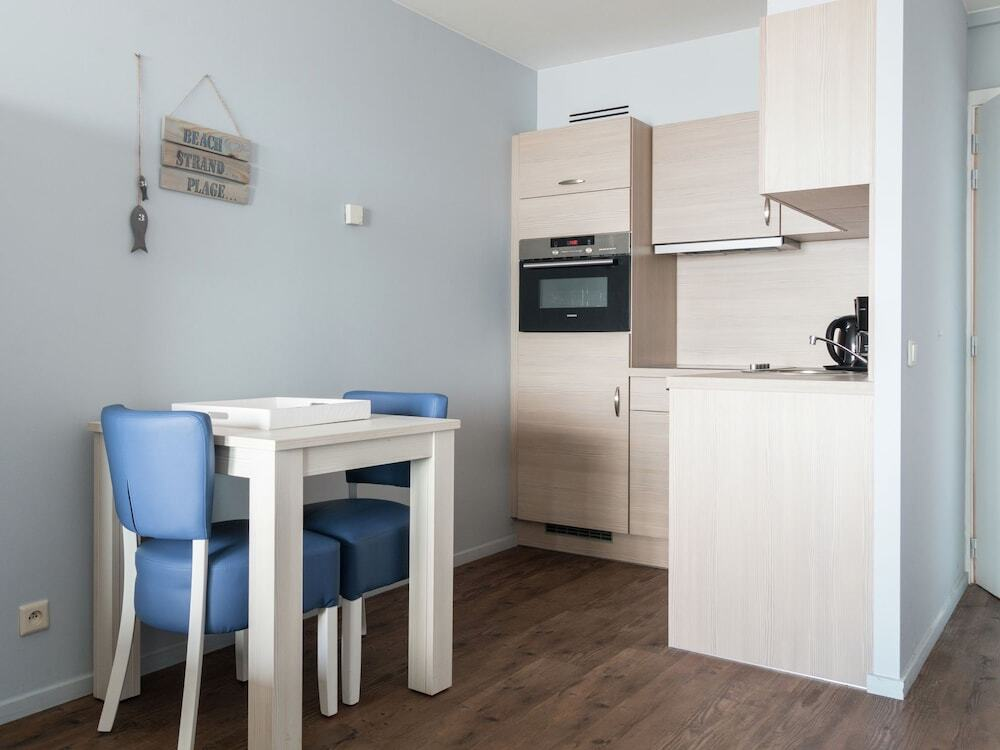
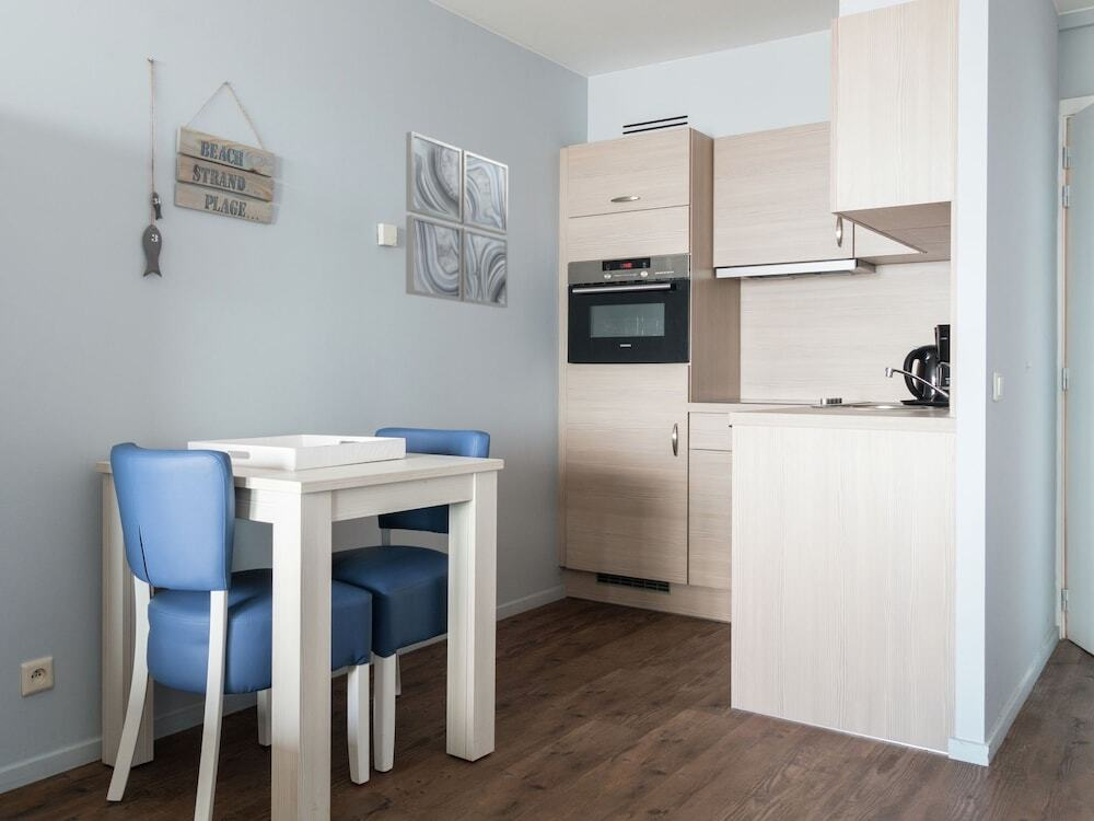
+ wall art [405,130,509,310]
